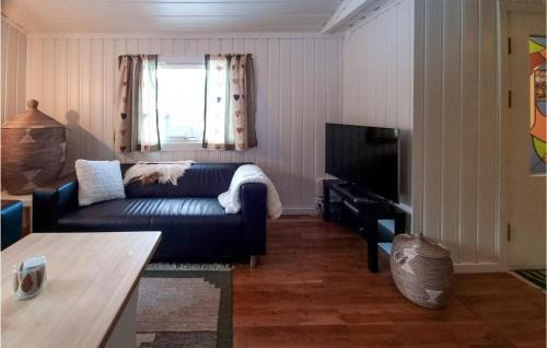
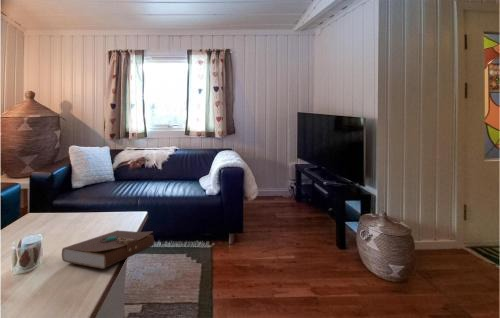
+ book [61,229,155,270]
